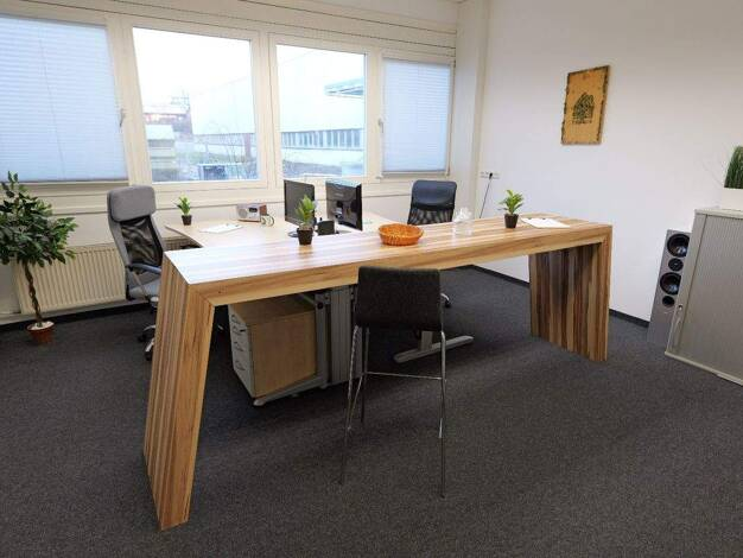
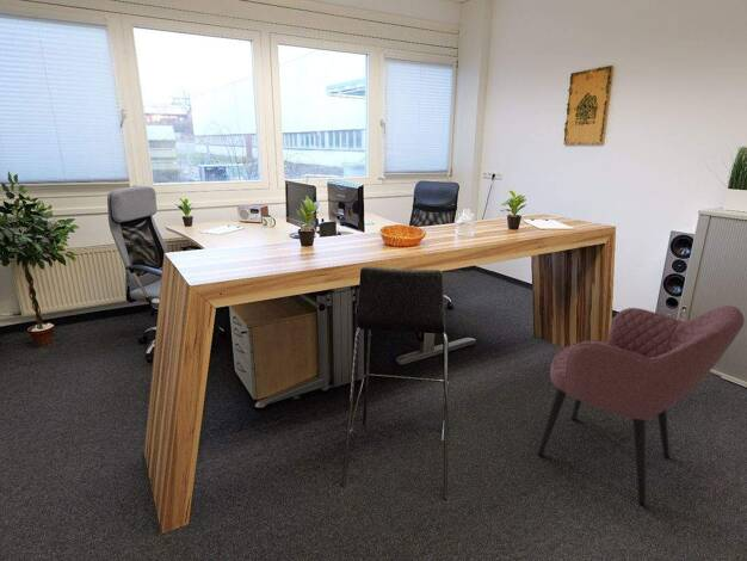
+ armchair [536,304,746,507]
